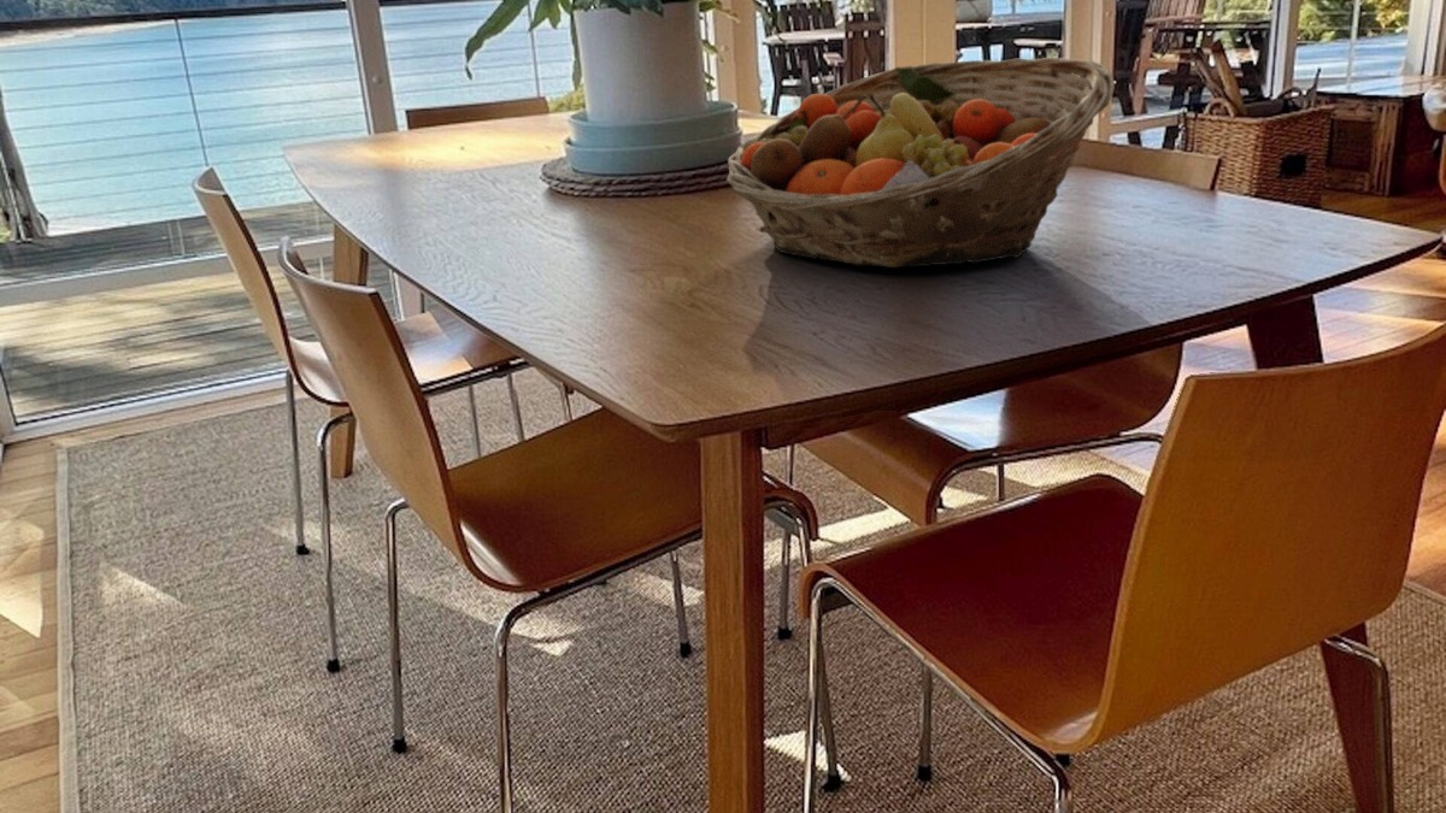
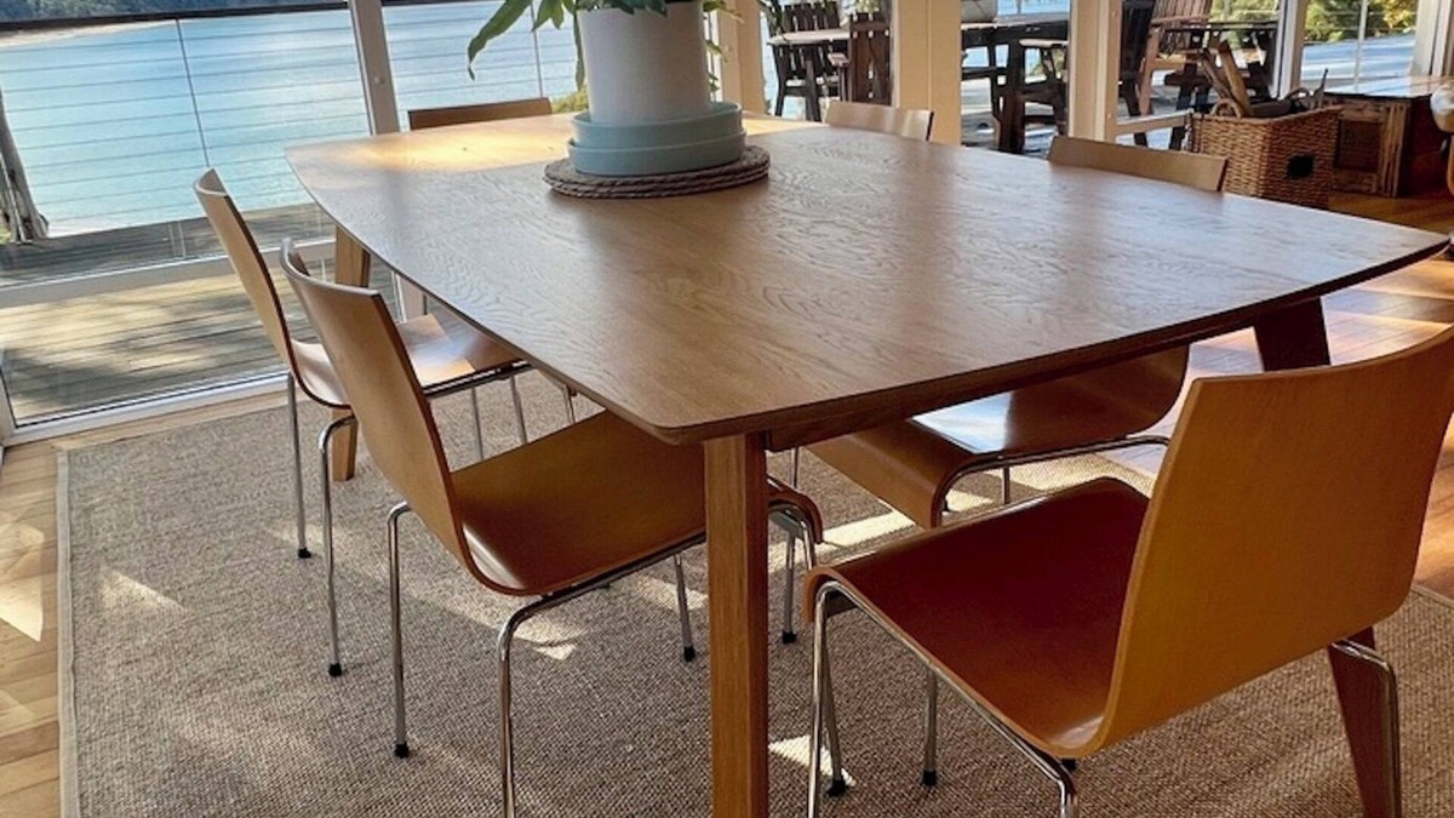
- fruit basket [725,57,1116,269]
